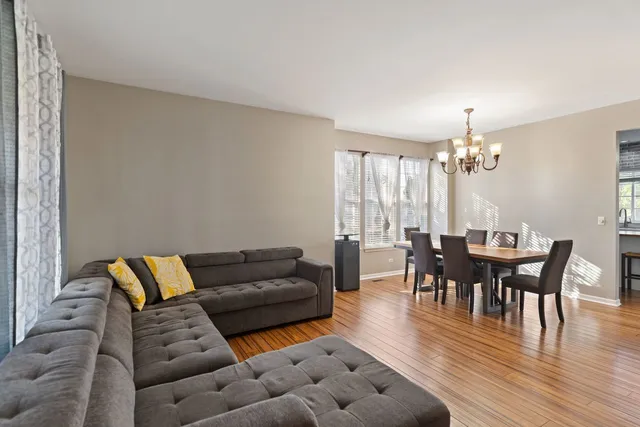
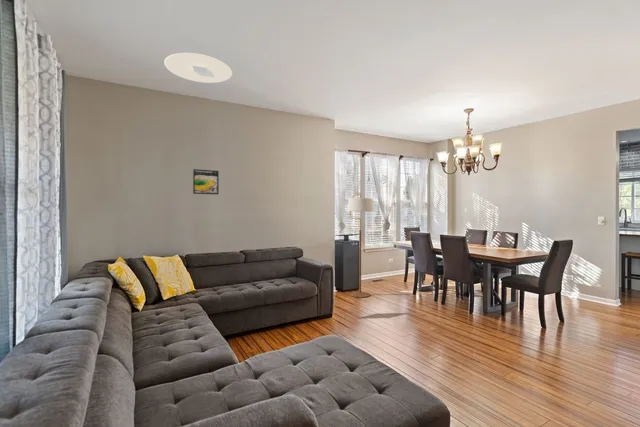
+ floor lamp [346,192,375,299]
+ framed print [192,168,220,195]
+ ceiling light [163,52,233,84]
